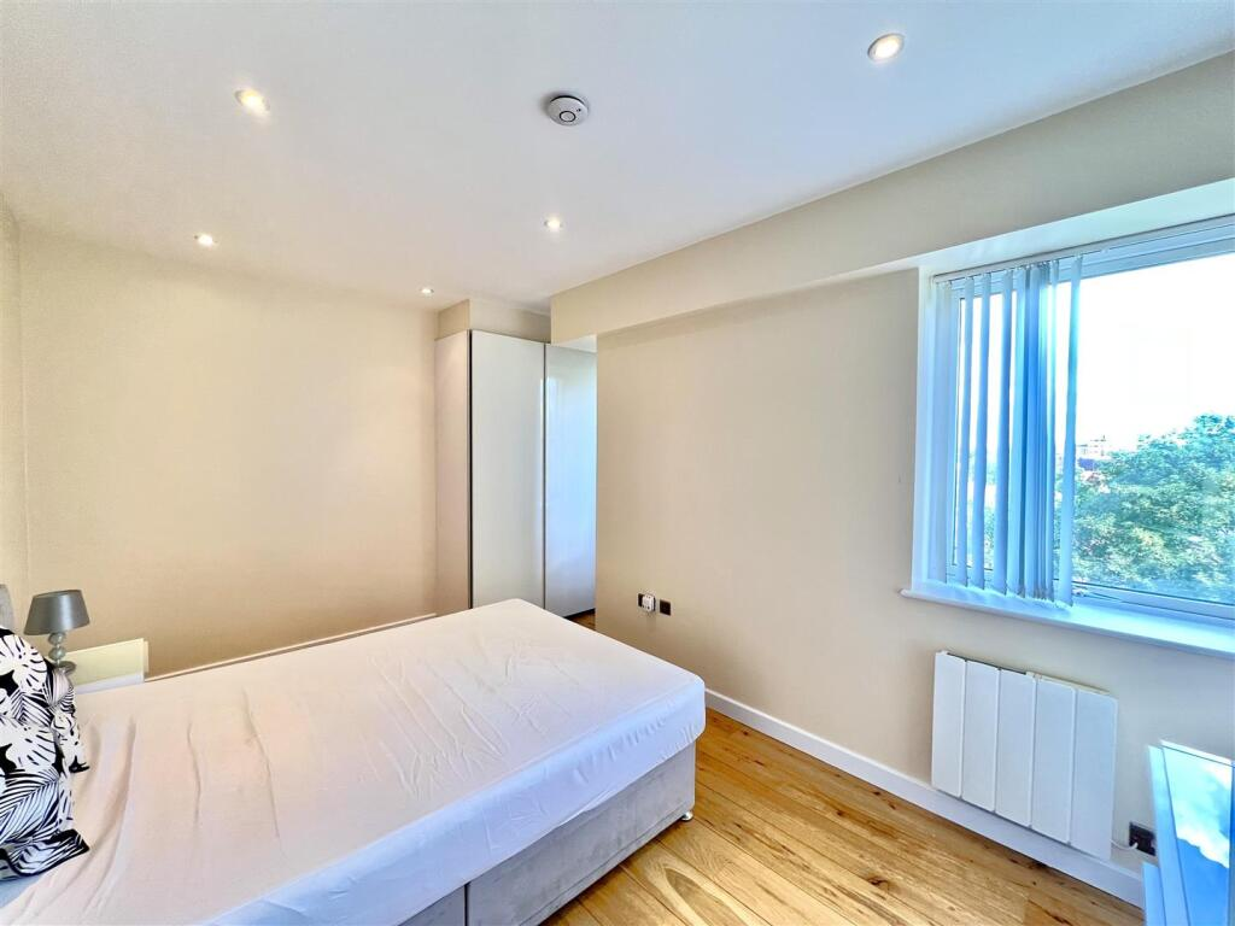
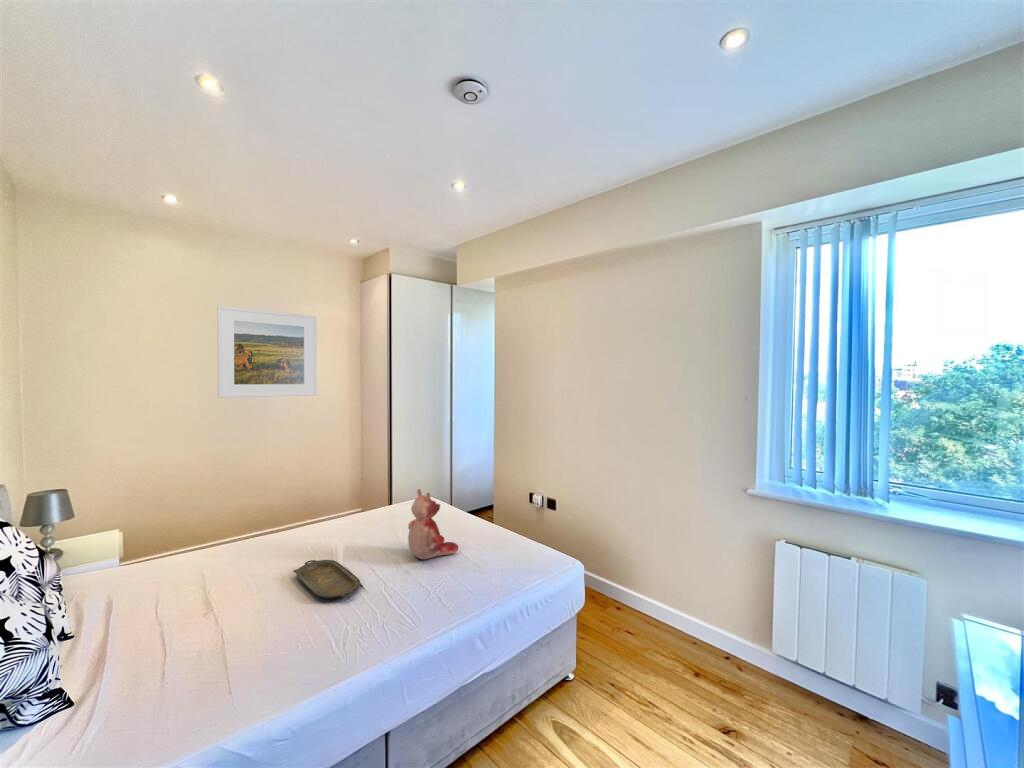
+ teddy bear [407,488,459,560]
+ serving tray [292,559,361,600]
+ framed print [216,305,318,399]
